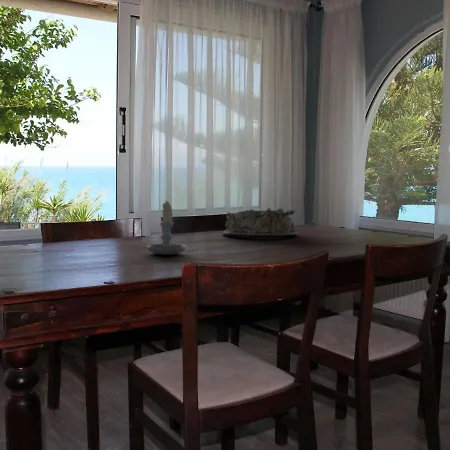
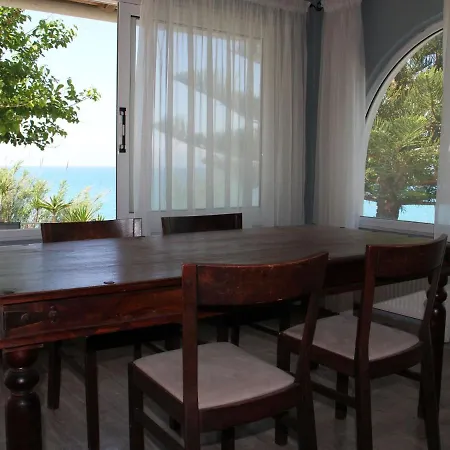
- candle [146,199,187,256]
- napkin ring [222,207,299,238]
